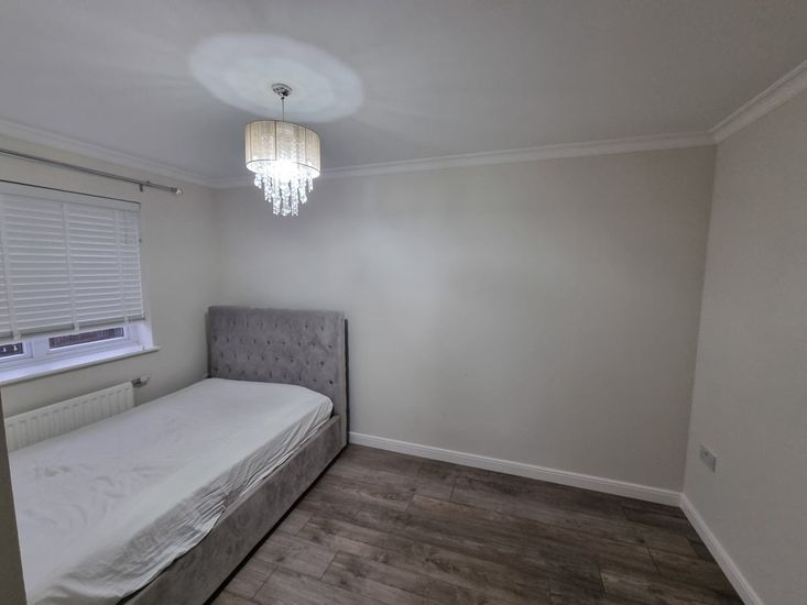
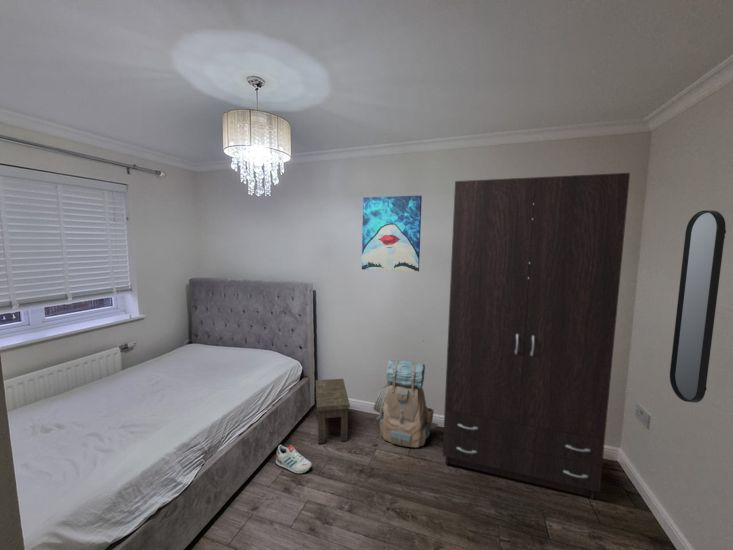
+ shoe [275,444,313,475]
+ backpack [372,359,439,448]
+ wall art [361,195,423,273]
+ wardrobe [442,172,631,500]
+ side table [315,378,351,445]
+ home mirror [669,209,727,404]
